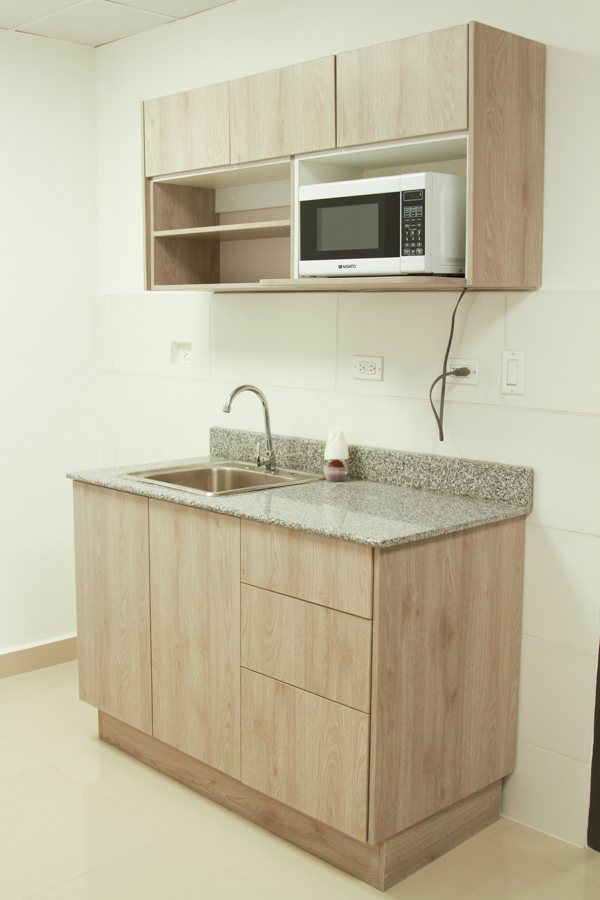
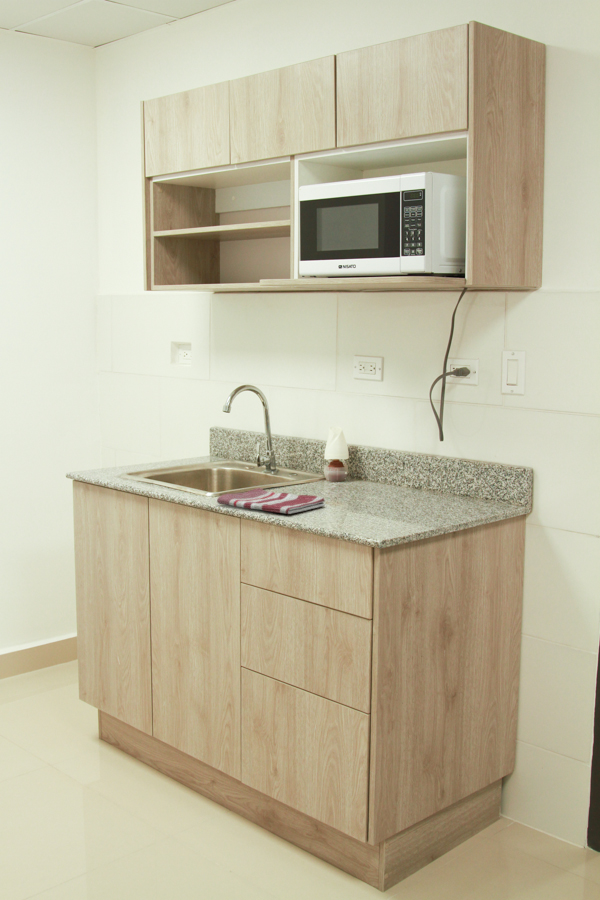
+ dish towel [216,487,326,515]
